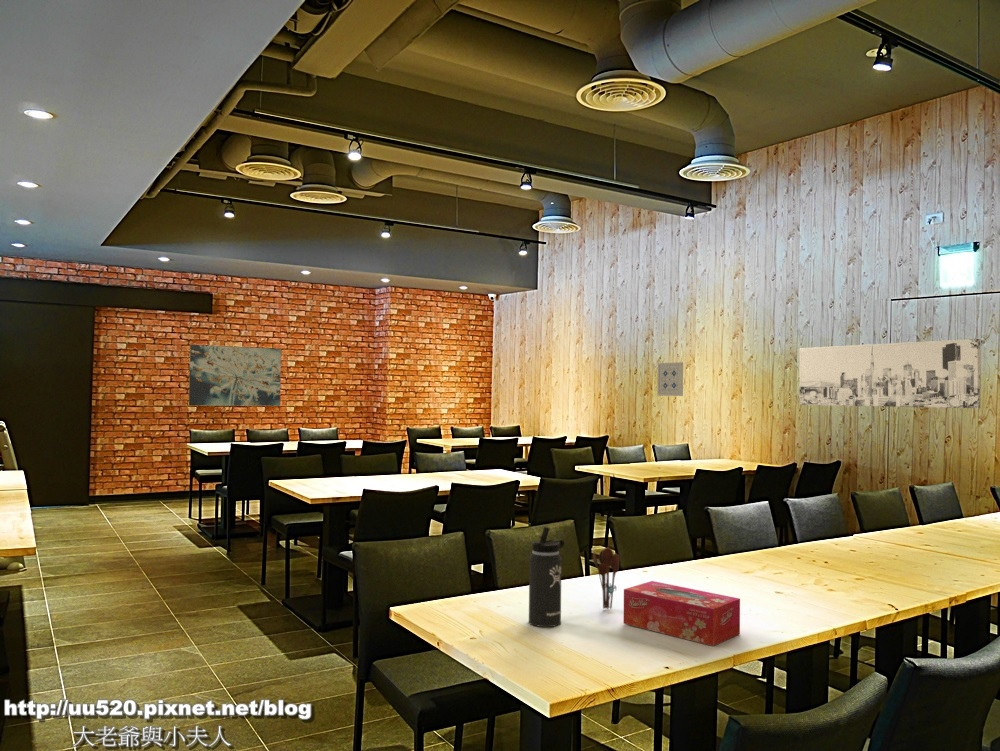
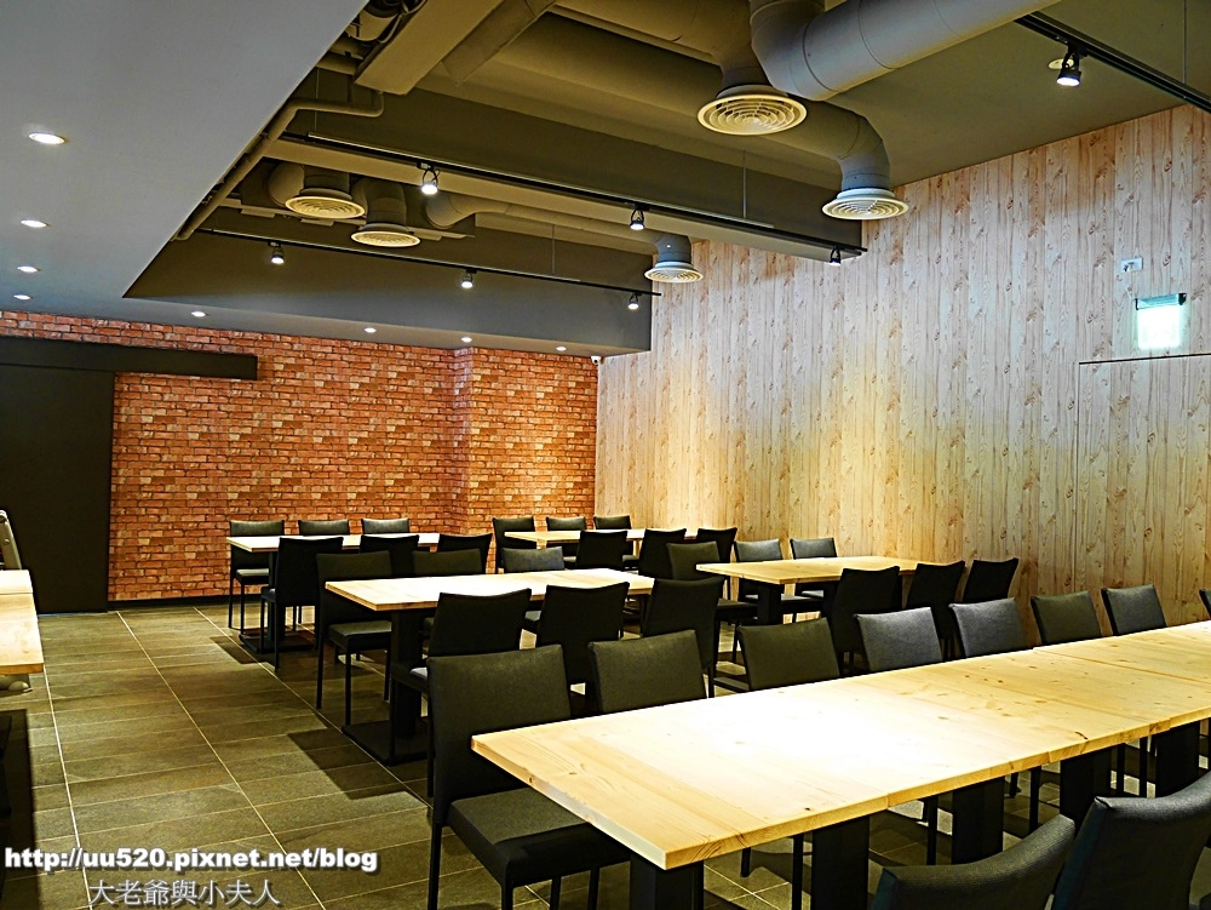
- tissue box [623,580,741,647]
- thermos bottle [528,526,565,628]
- utensil holder [592,547,620,610]
- wall art [656,361,684,397]
- wall art [798,338,981,409]
- wall art [188,344,282,407]
